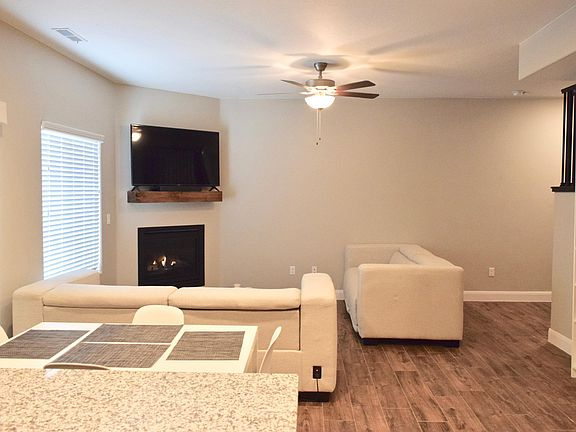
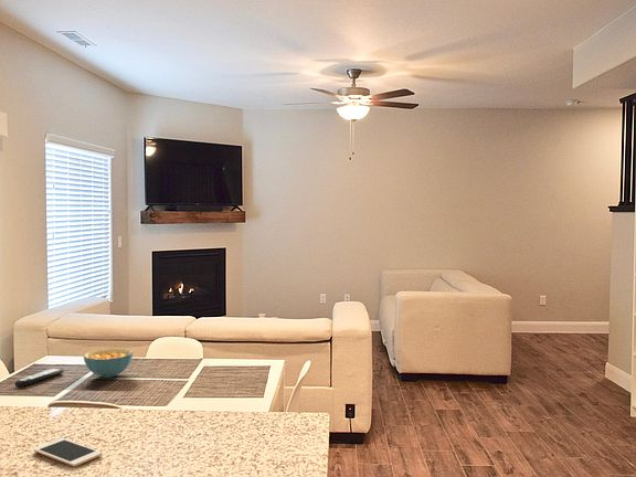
+ cereal bowl [83,347,134,379]
+ remote control [14,368,65,389]
+ cell phone [33,437,104,467]
